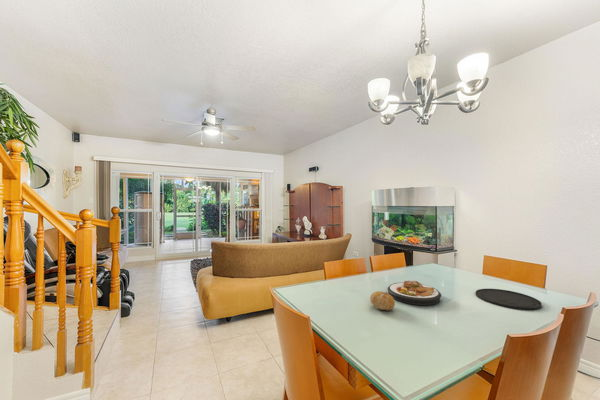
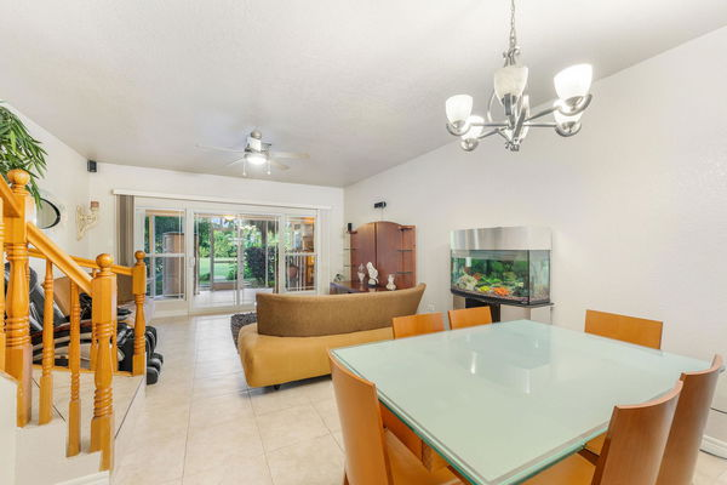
- fruit [369,290,396,311]
- plate [387,280,442,306]
- plate [475,288,543,311]
